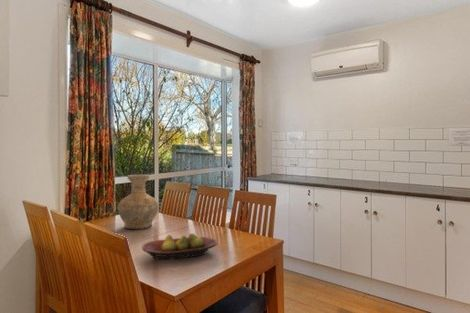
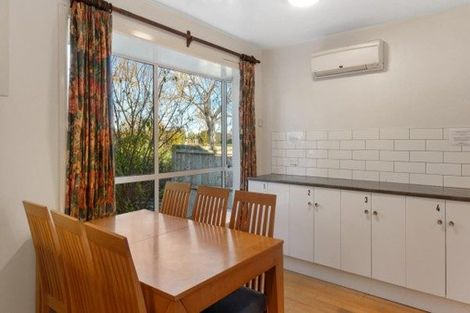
- vase [117,174,160,230]
- fruit bowl [141,232,219,261]
